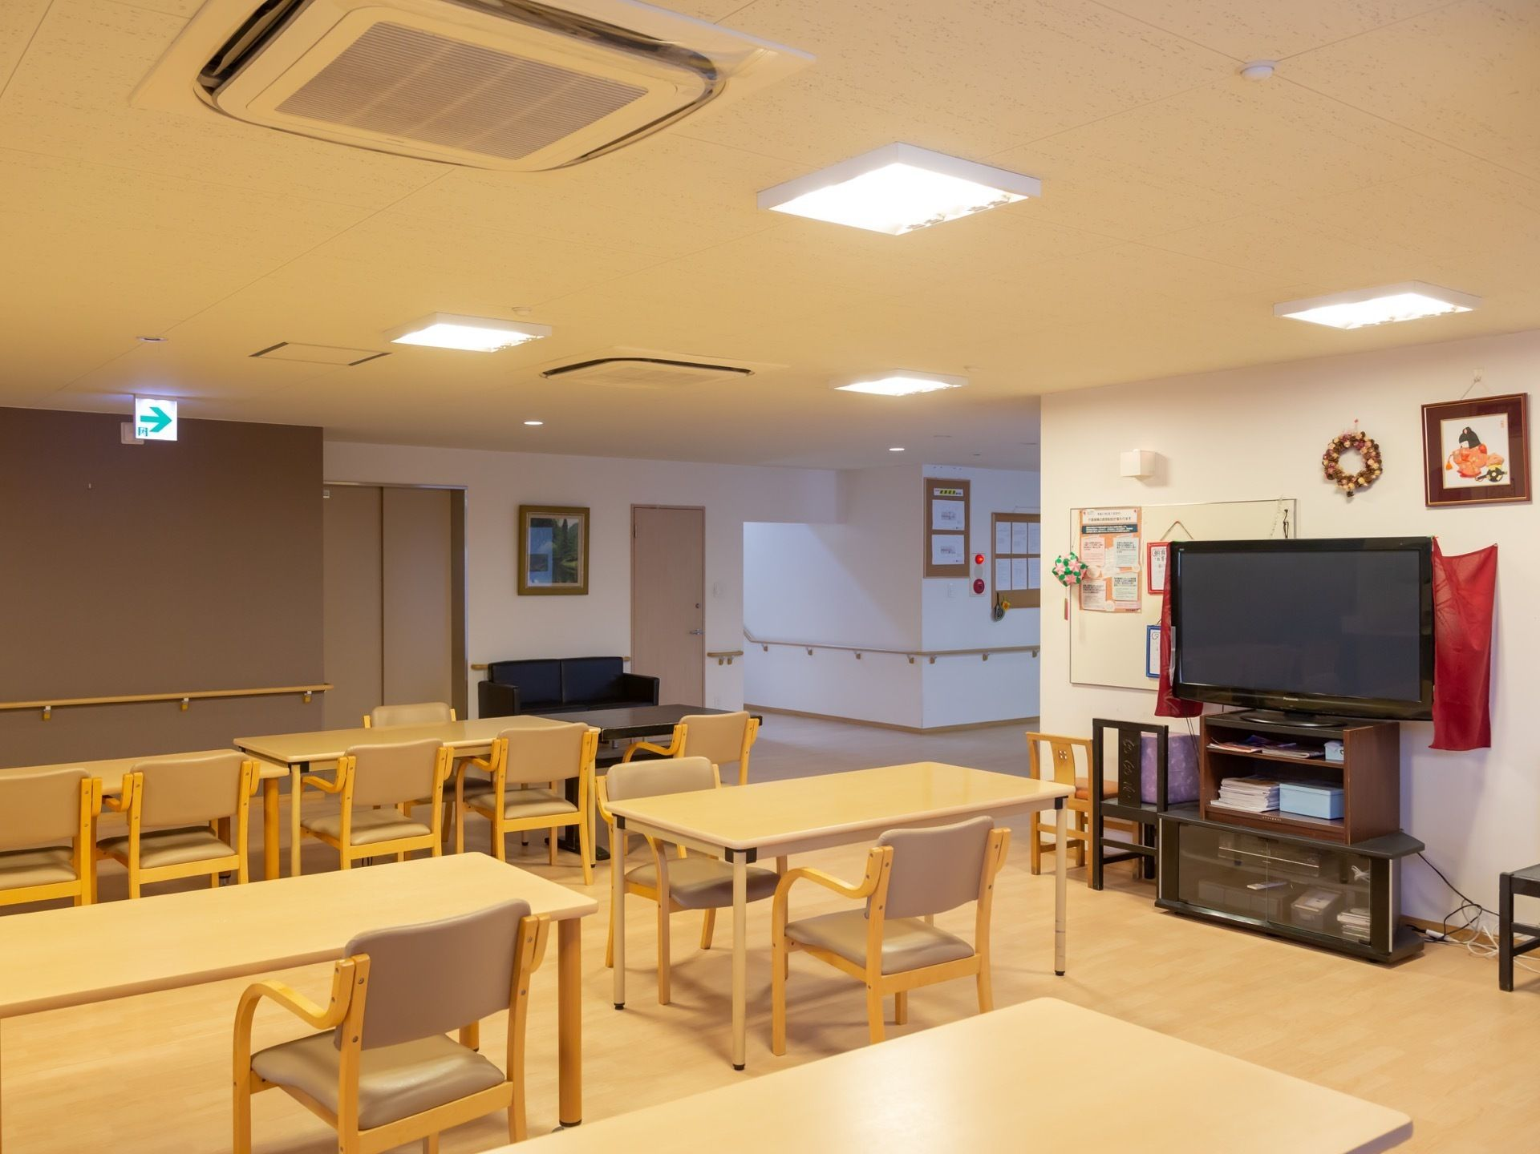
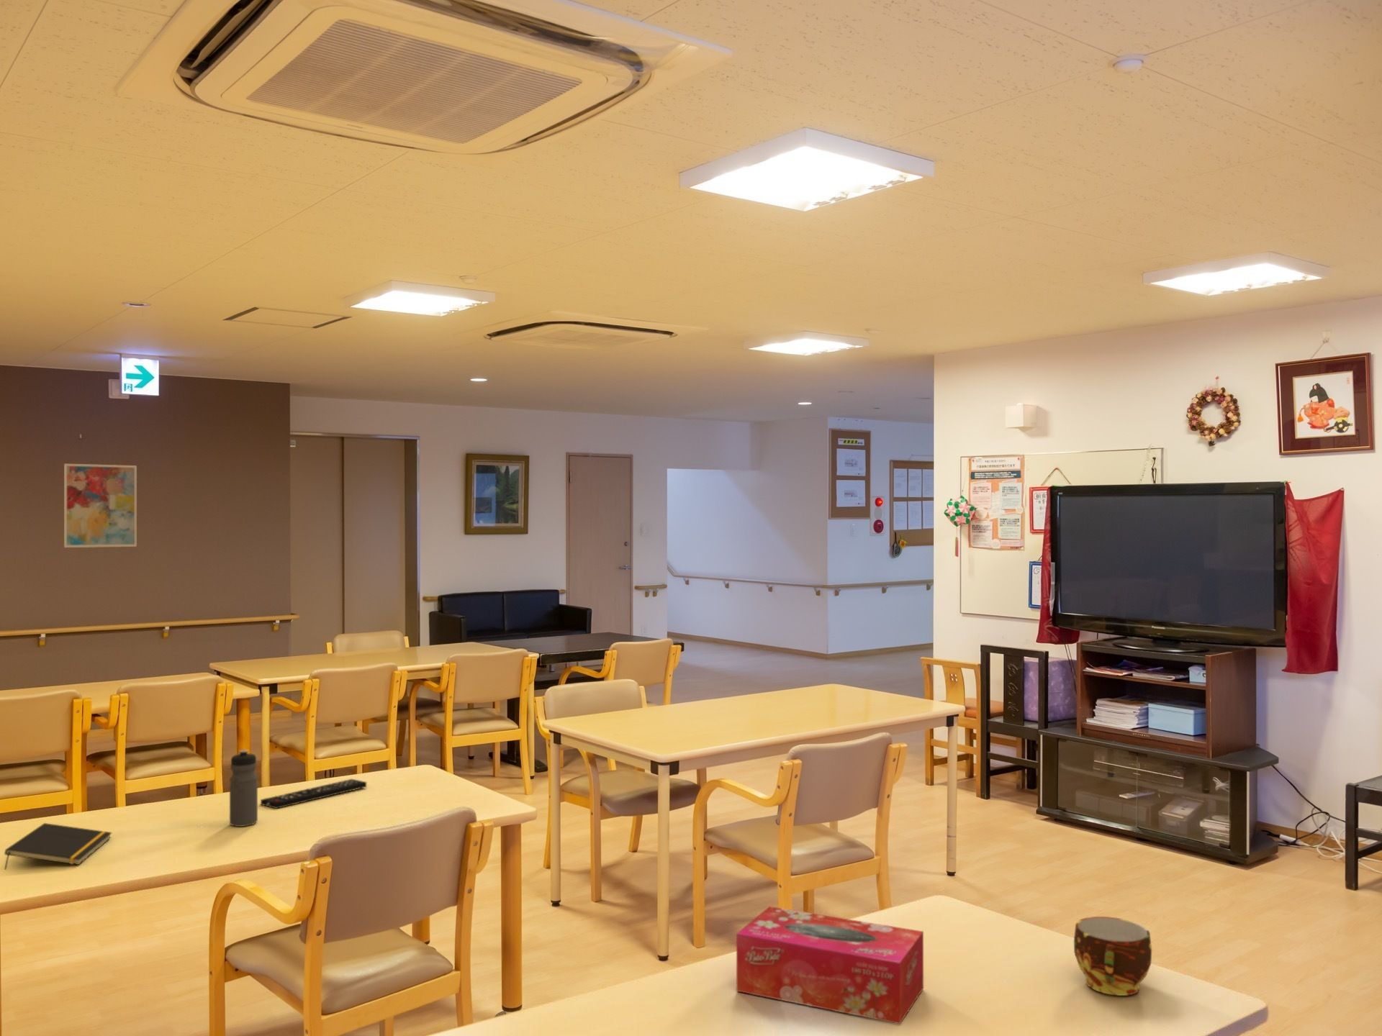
+ tissue box [736,905,924,1024]
+ remote control [260,778,367,810]
+ wall art [63,464,137,548]
+ water bottle [229,749,258,827]
+ cup [1073,916,1152,997]
+ notepad [3,823,113,869]
